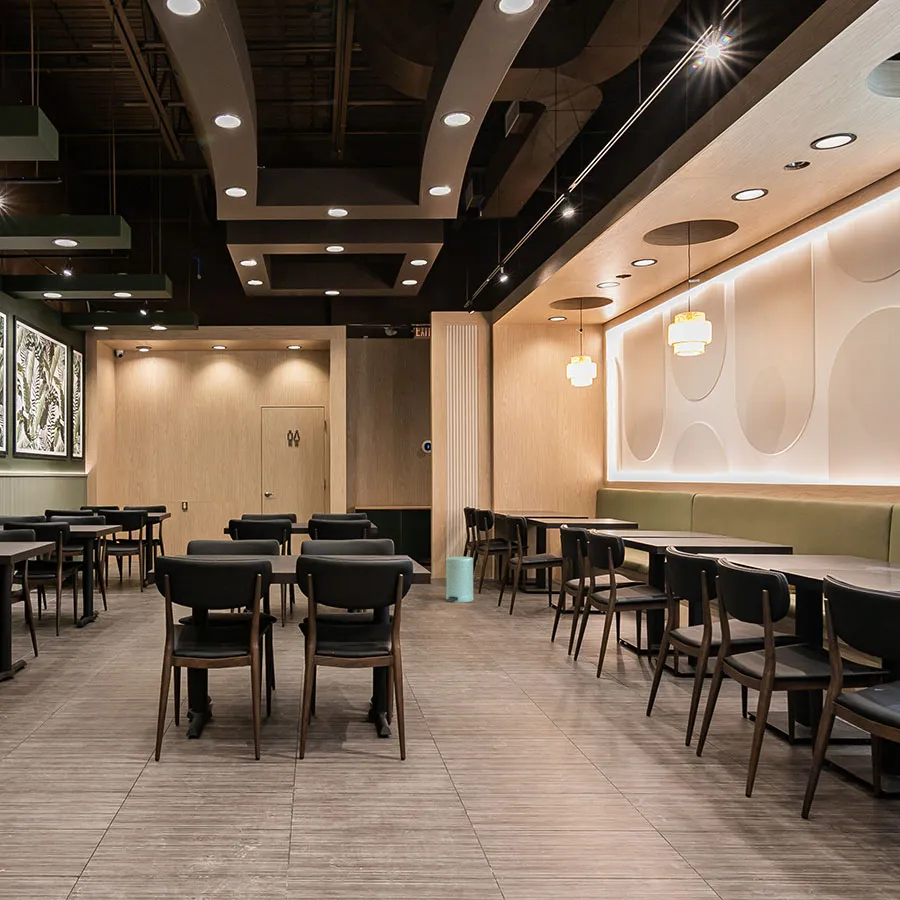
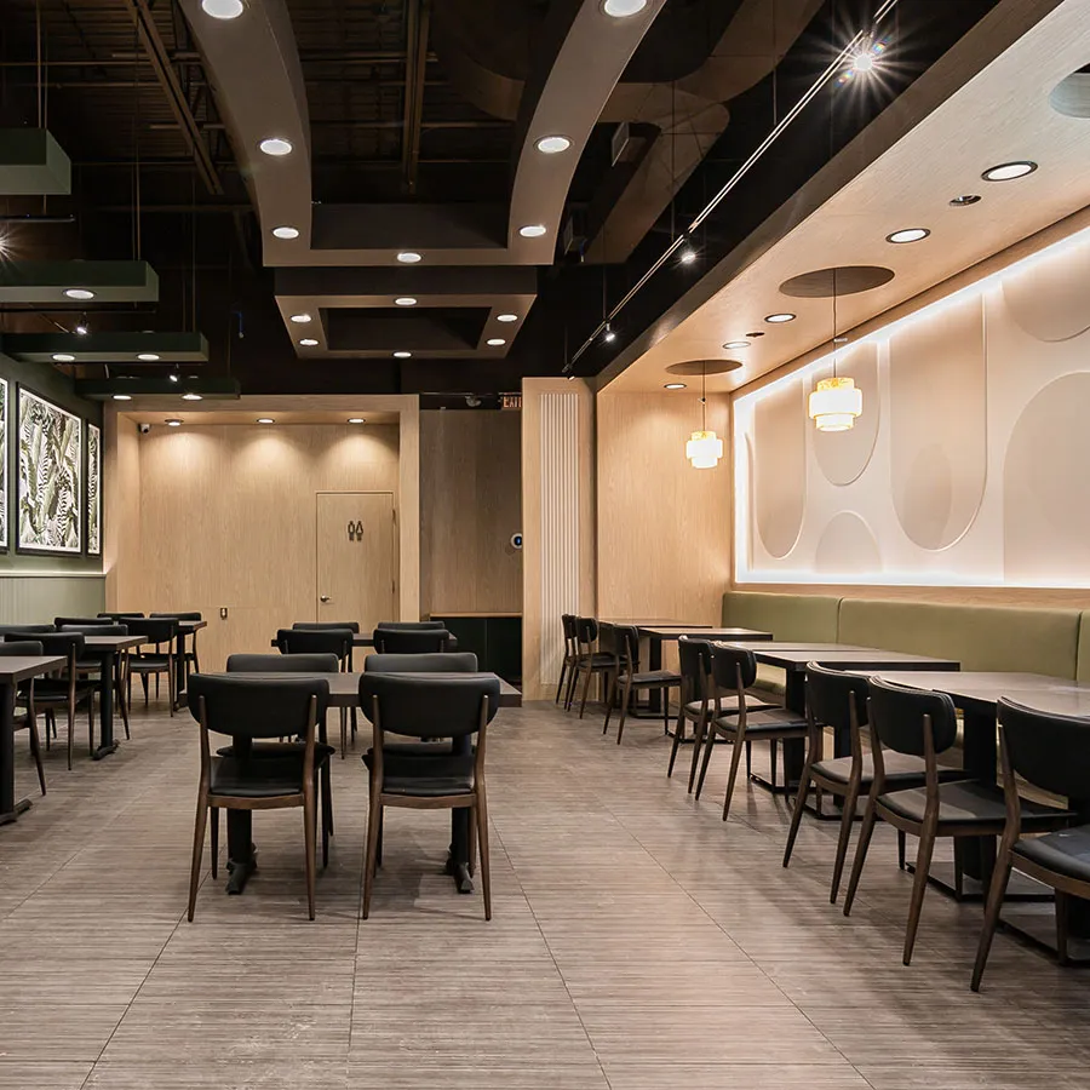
- trash can [445,555,474,603]
